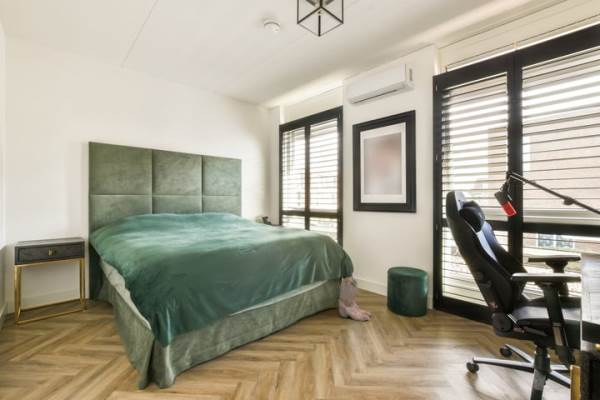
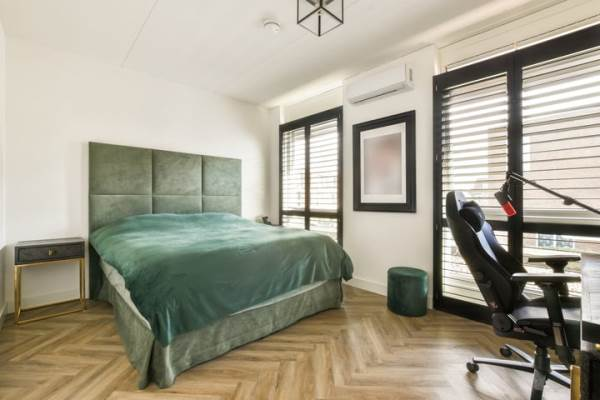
- boots [338,276,372,322]
